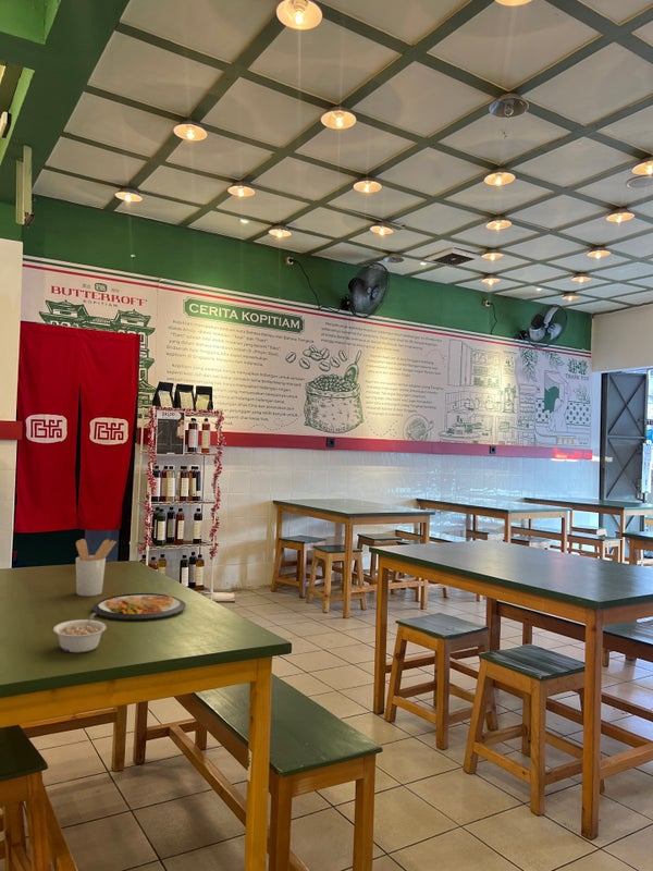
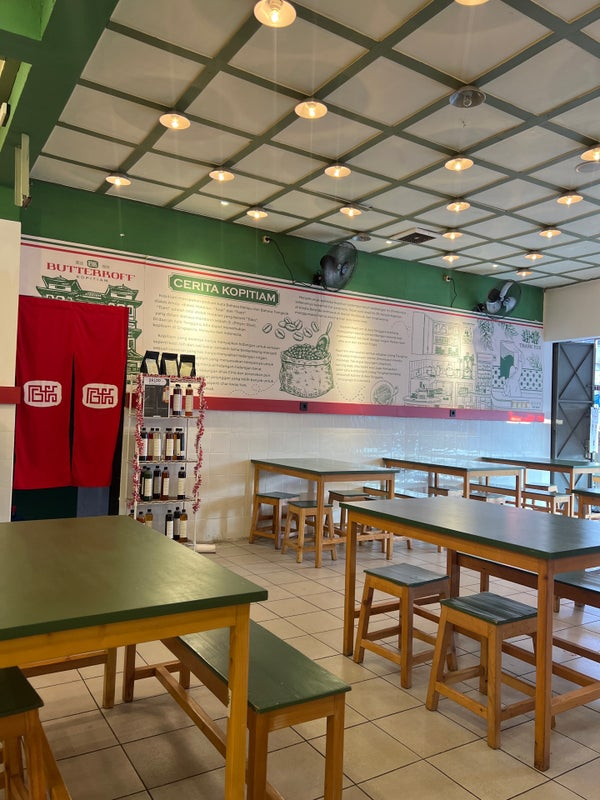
- dish [91,592,187,622]
- utensil holder [75,538,118,597]
- legume [52,612,108,653]
